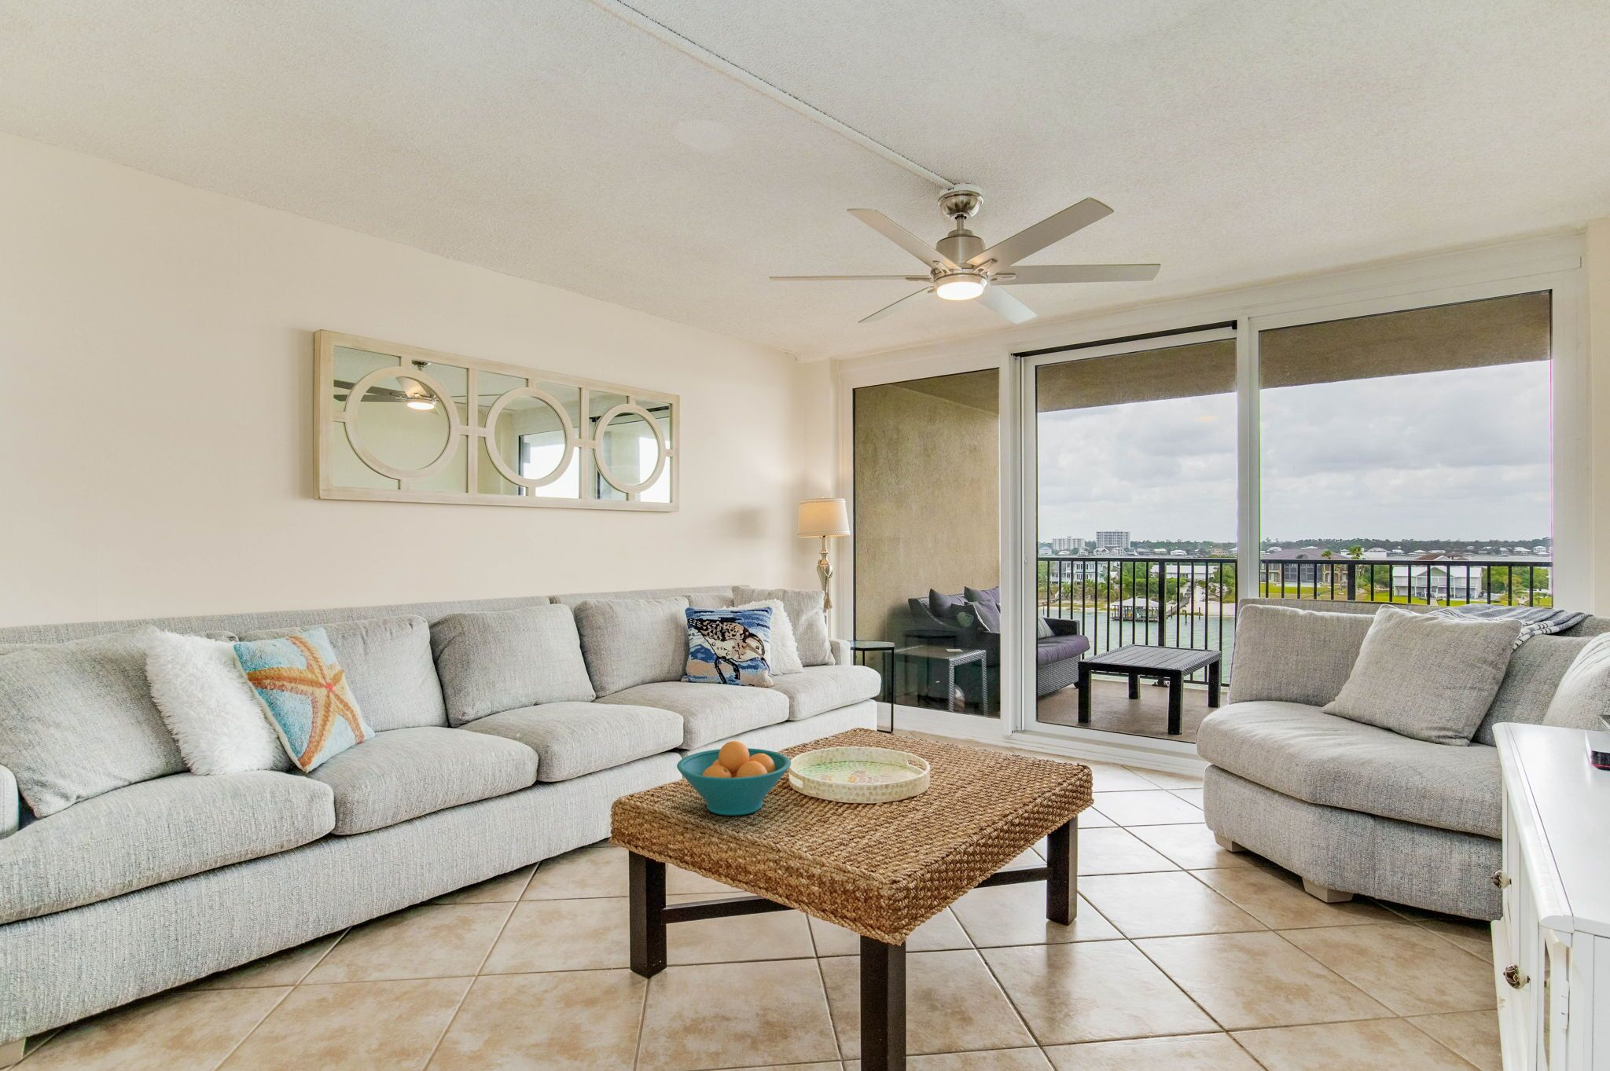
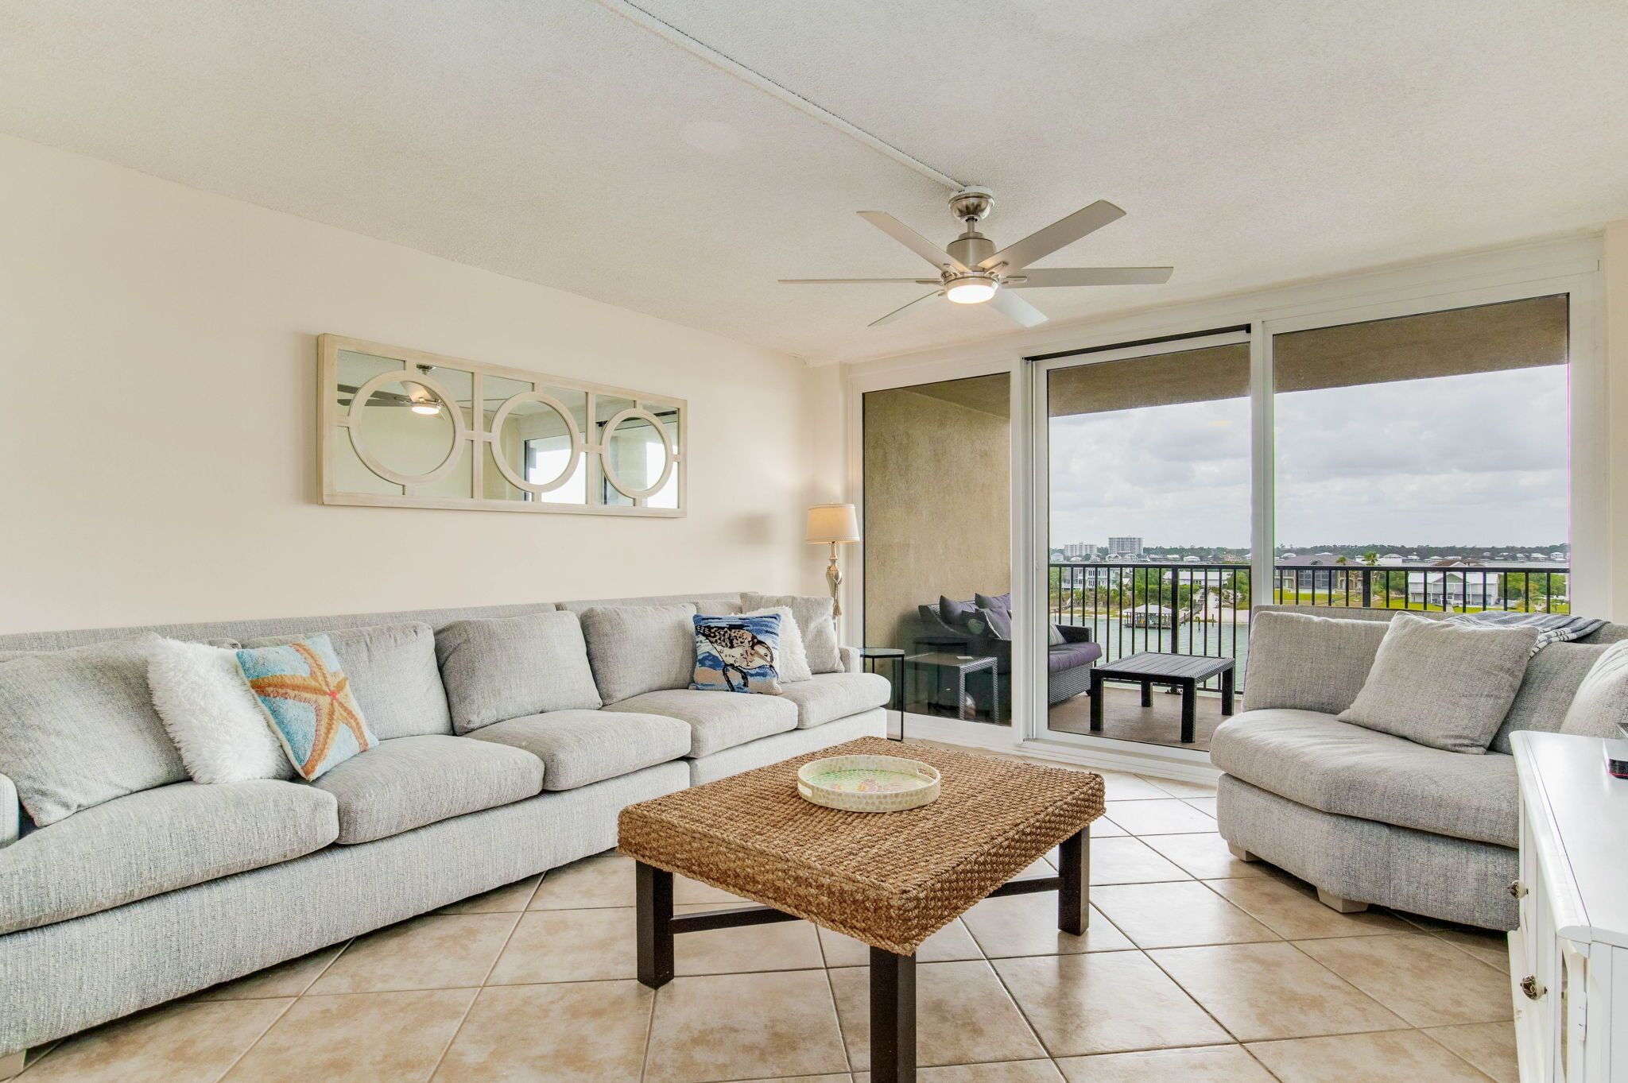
- fruit bowl [677,740,791,816]
